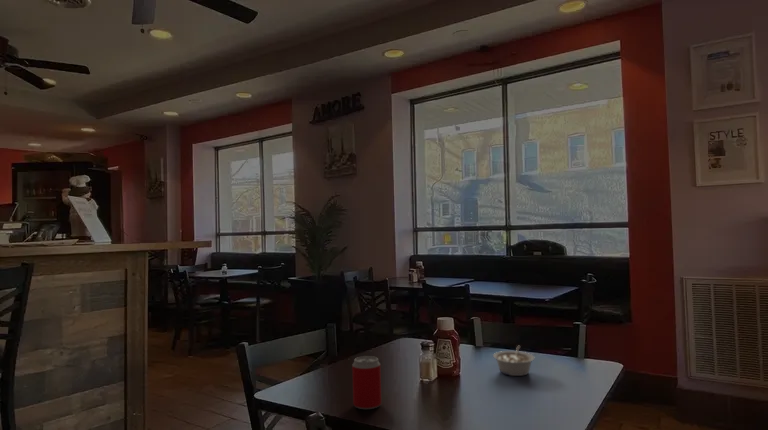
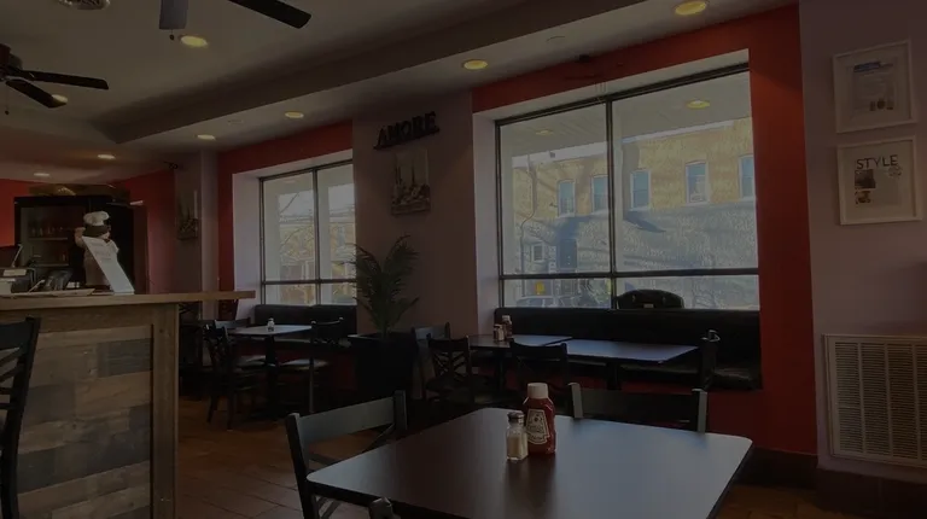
- legume [492,345,536,377]
- beverage can [351,355,382,410]
